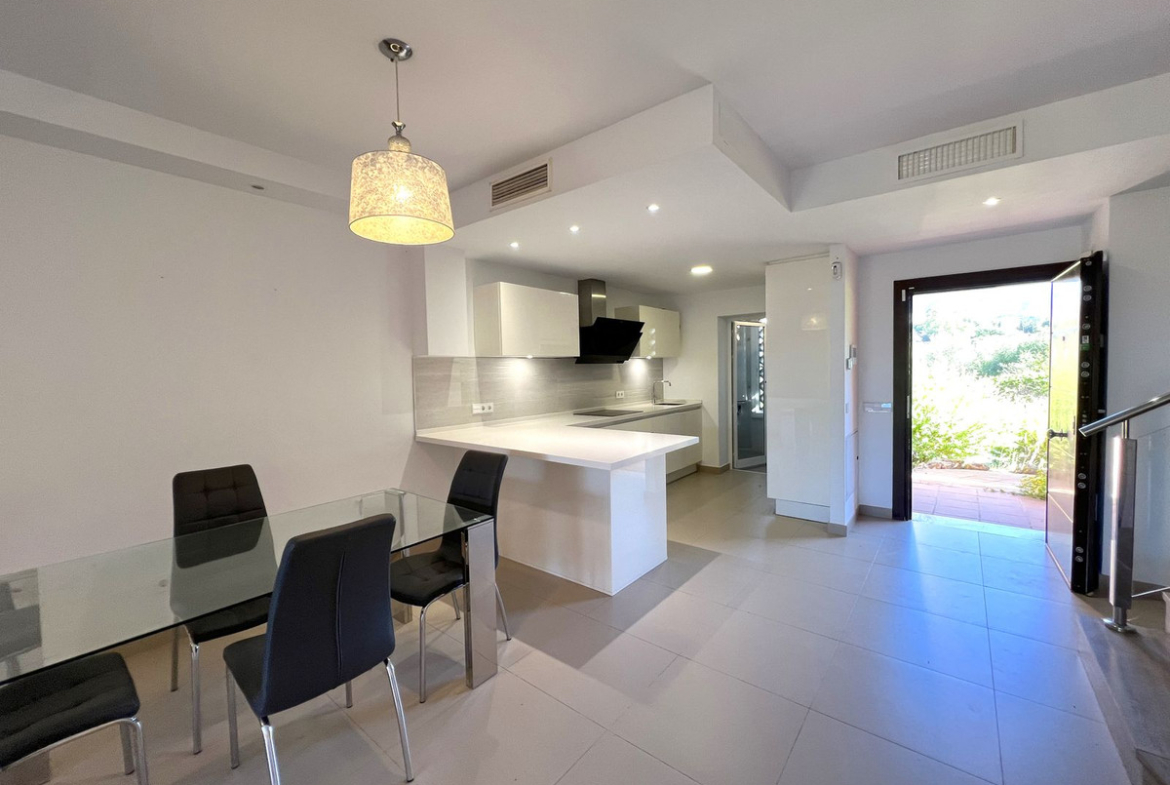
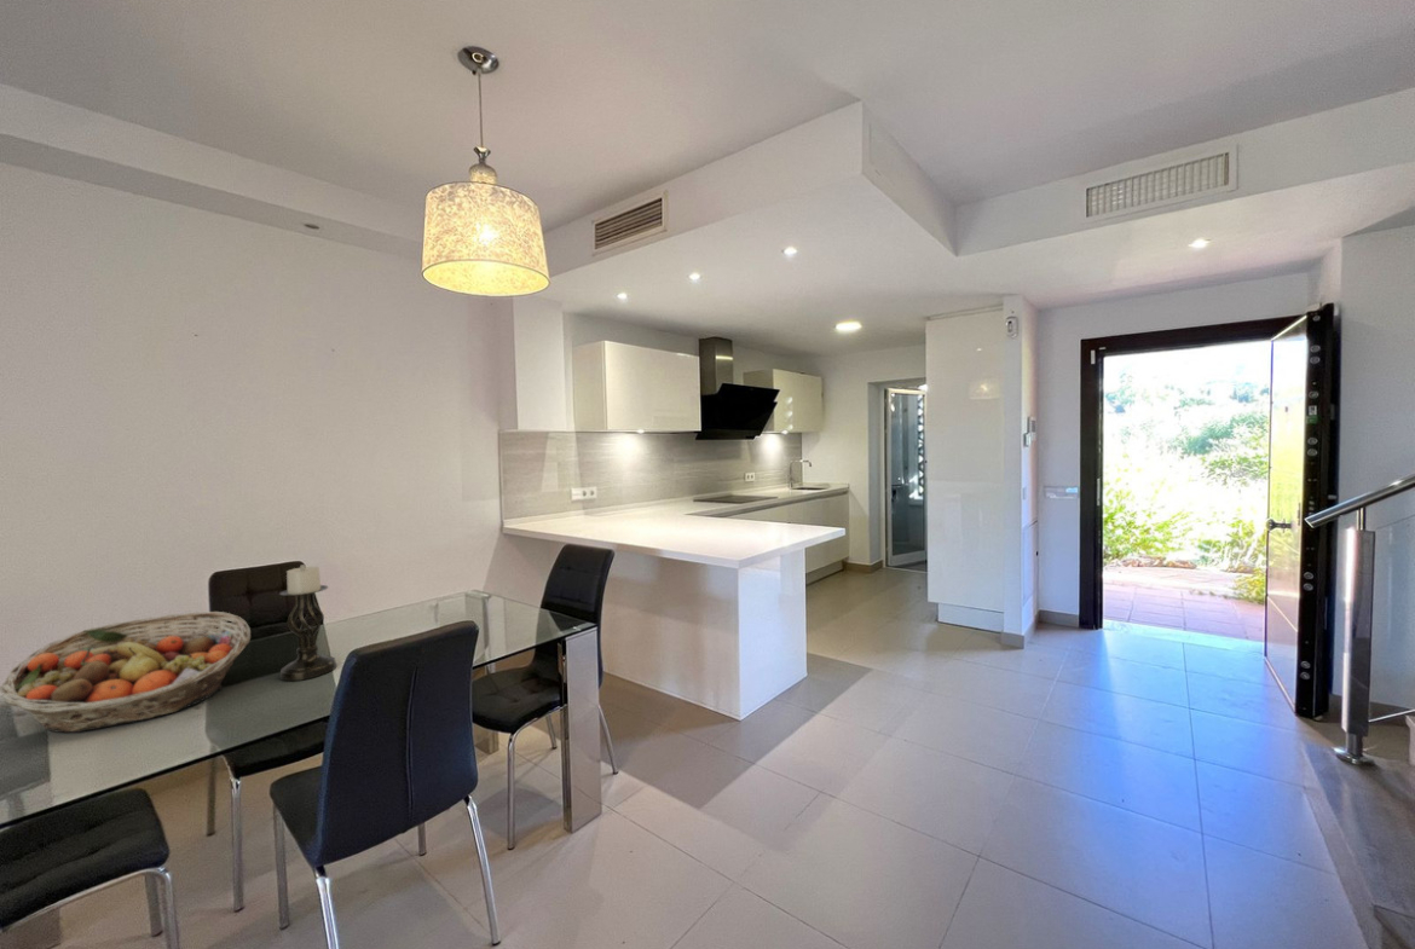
+ candle holder [278,563,337,682]
+ fruit basket [0,611,252,734]
